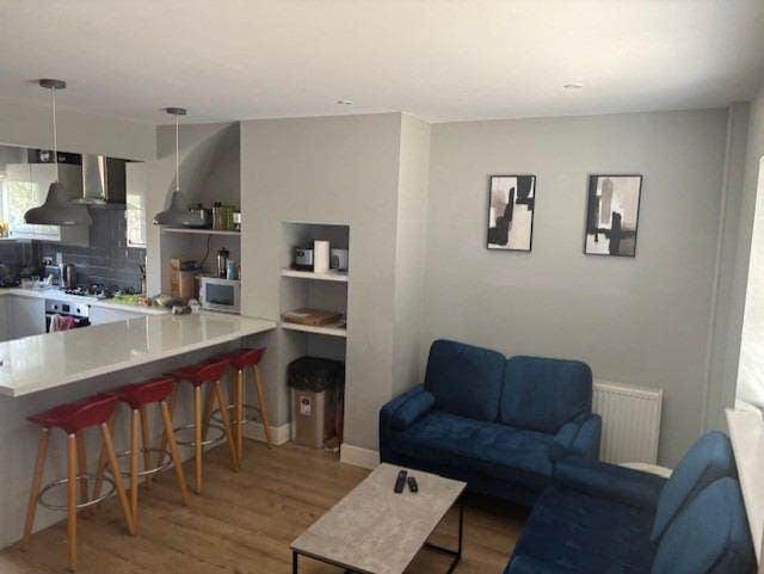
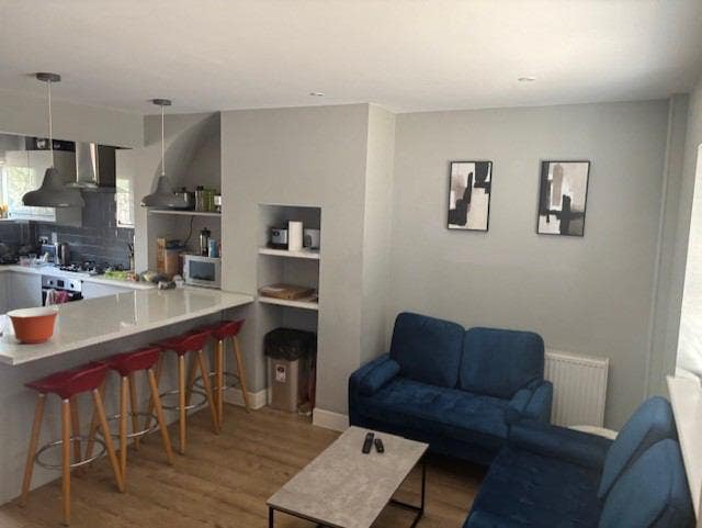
+ mixing bowl [5,306,61,345]
